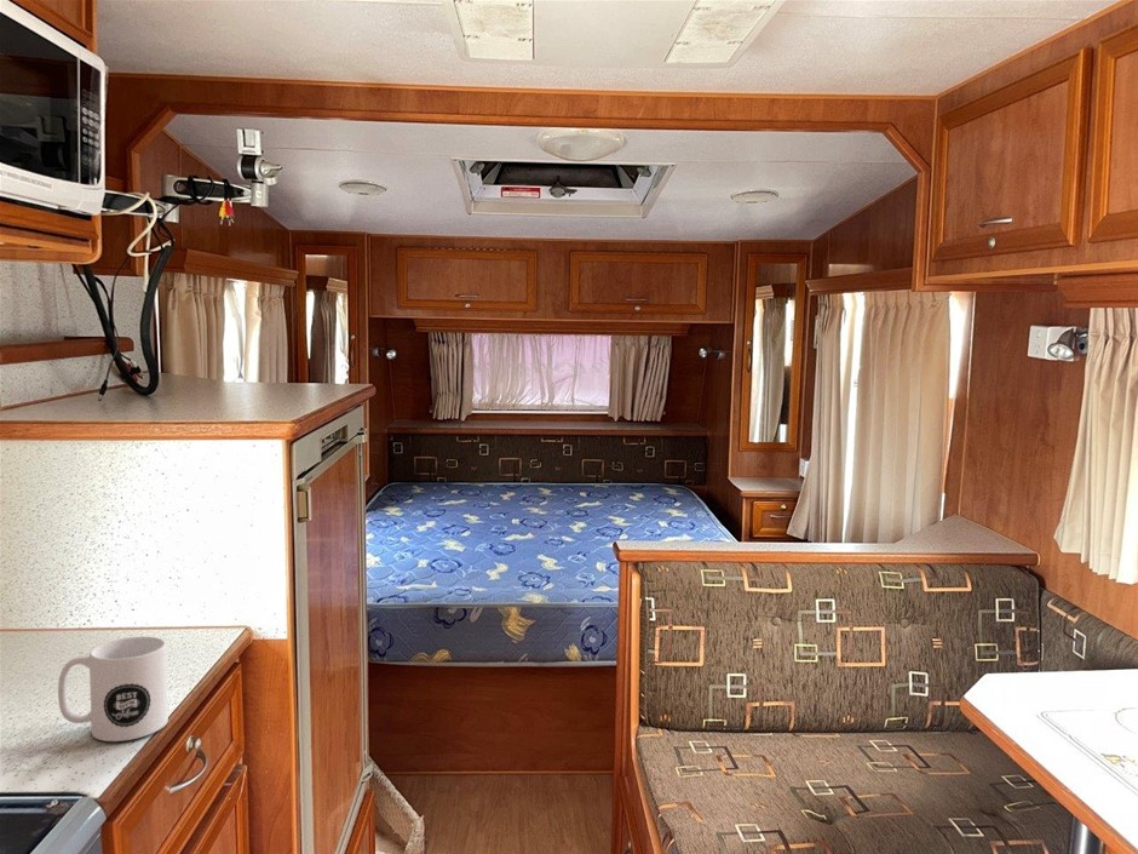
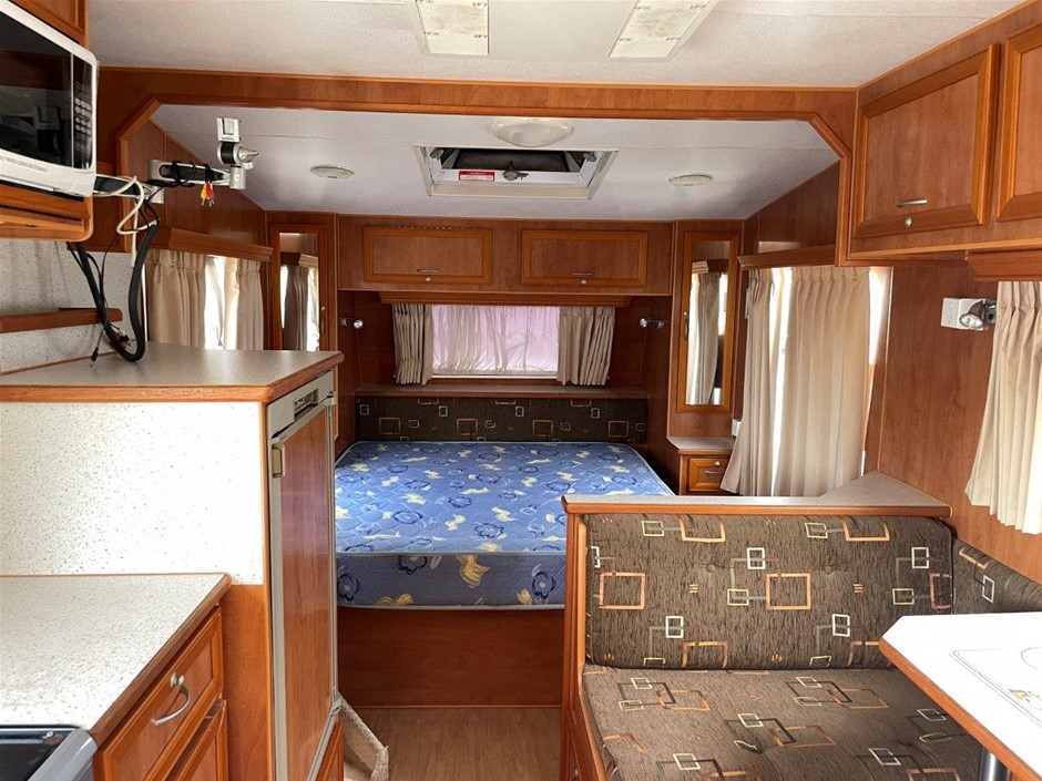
- mug [57,635,169,743]
